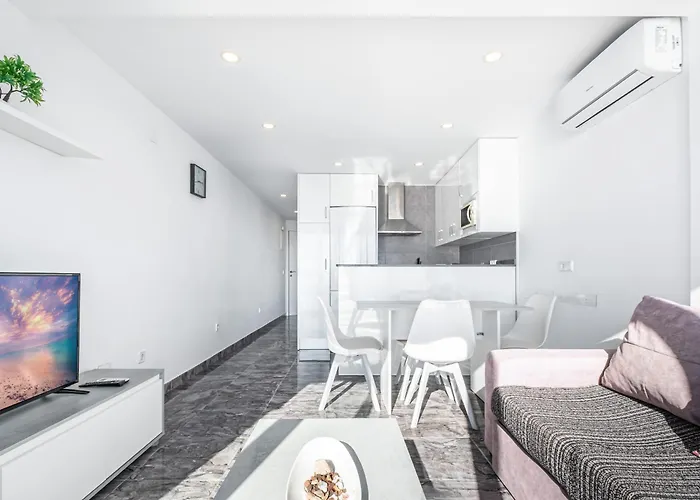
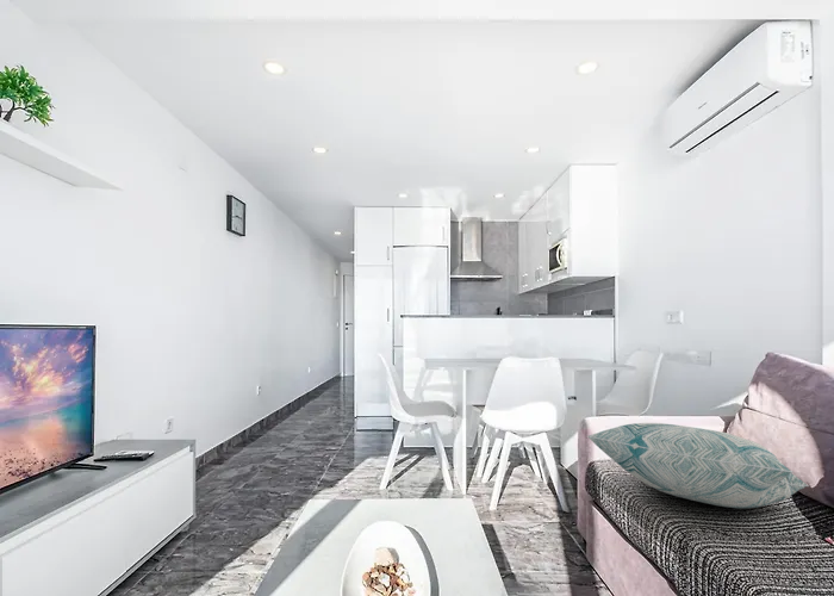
+ decorative pillow [586,422,809,509]
